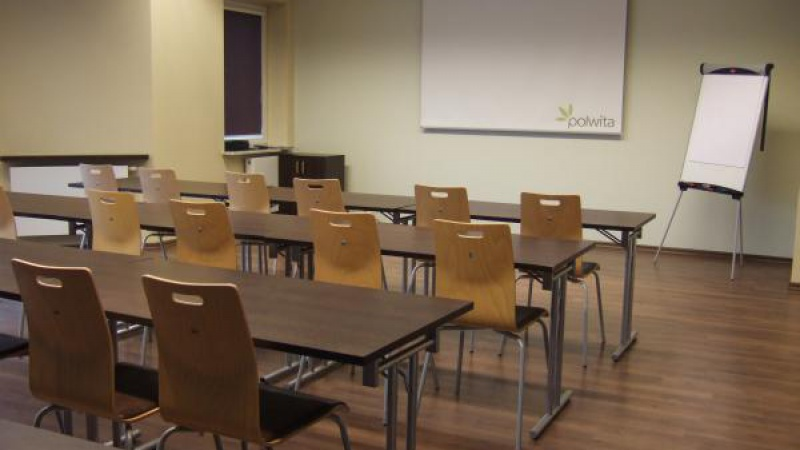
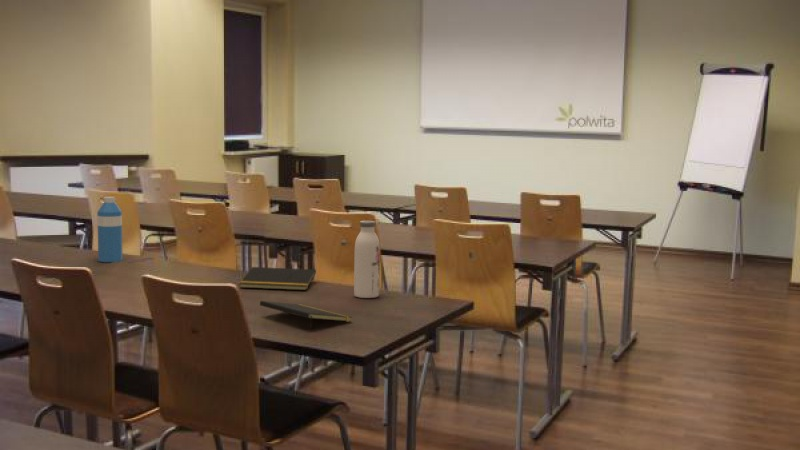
+ notepad [259,300,353,331]
+ notepad [239,266,317,291]
+ water bottle [96,196,124,263]
+ water bottle [353,220,381,299]
